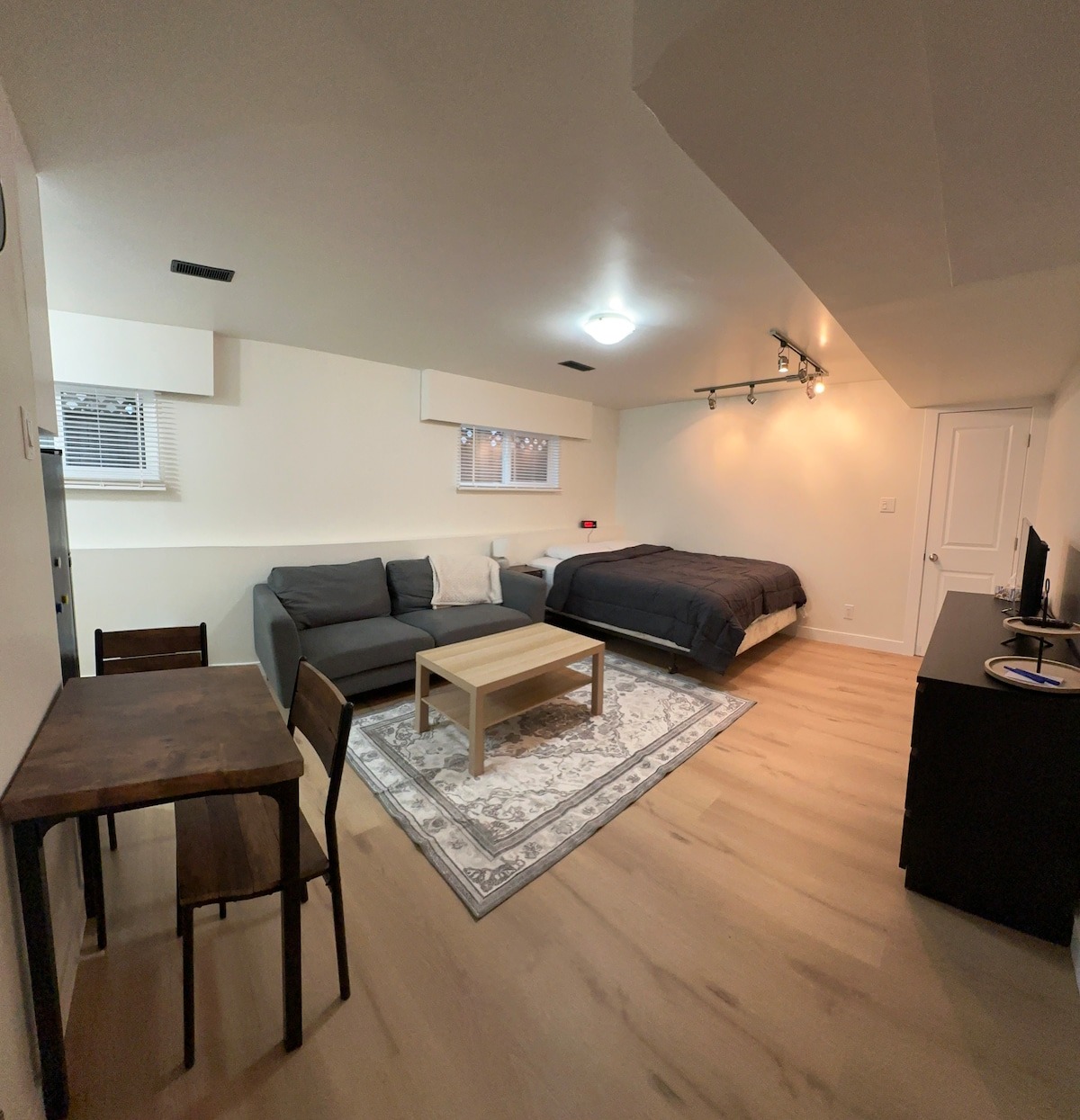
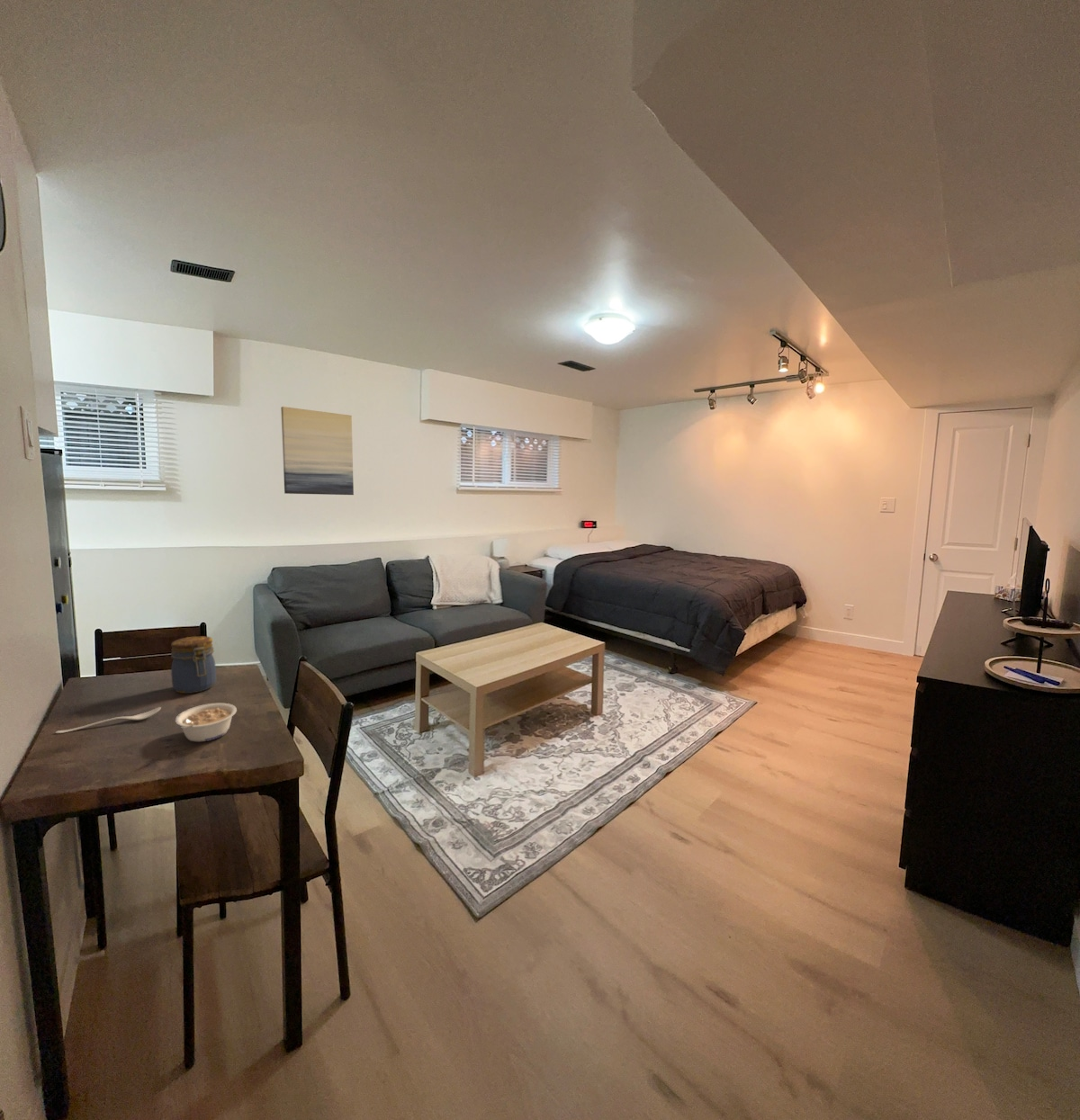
+ jar [170,635,217,694]
+ legume [175,703,238,743]
+ spoon [54,706,162,734]
+ wall art [280,406,355,496]
